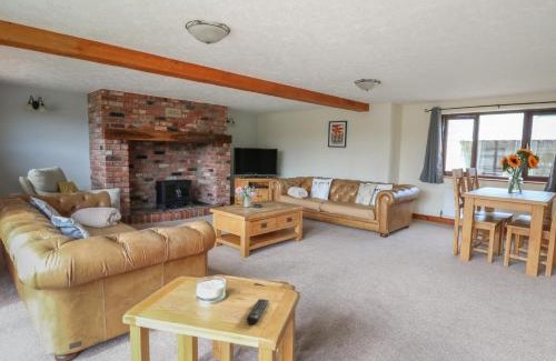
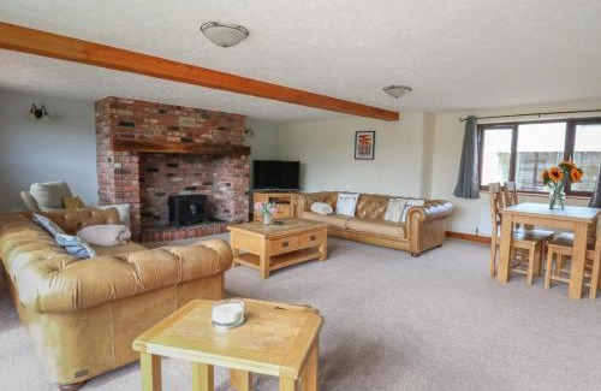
- remote control [246,298,270,325]
